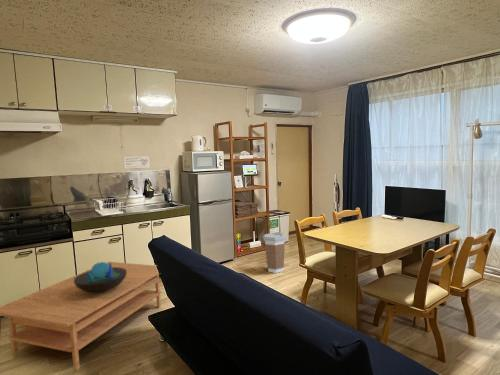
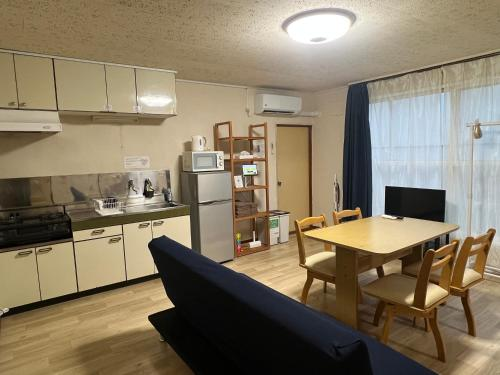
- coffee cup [262,232,287,274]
- coffee table [0,261,162,372]
- decorative bowl [74,261,127,293]
